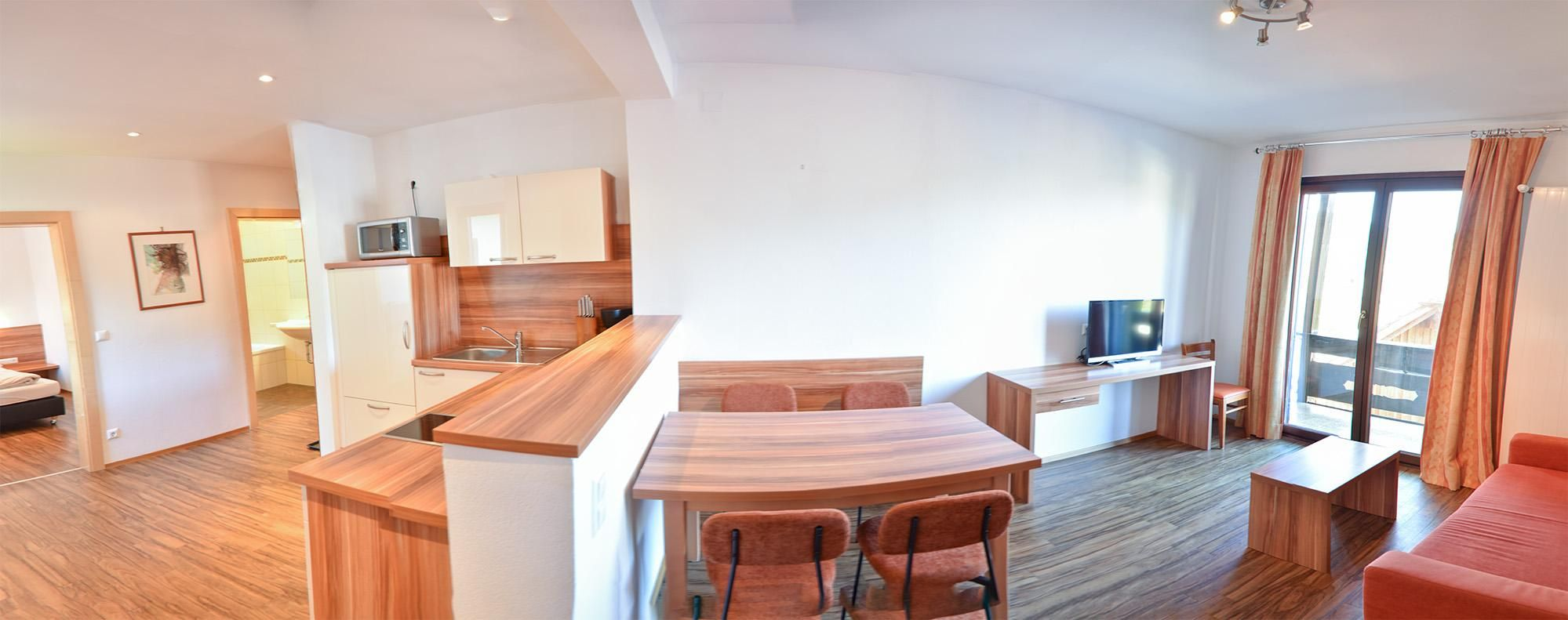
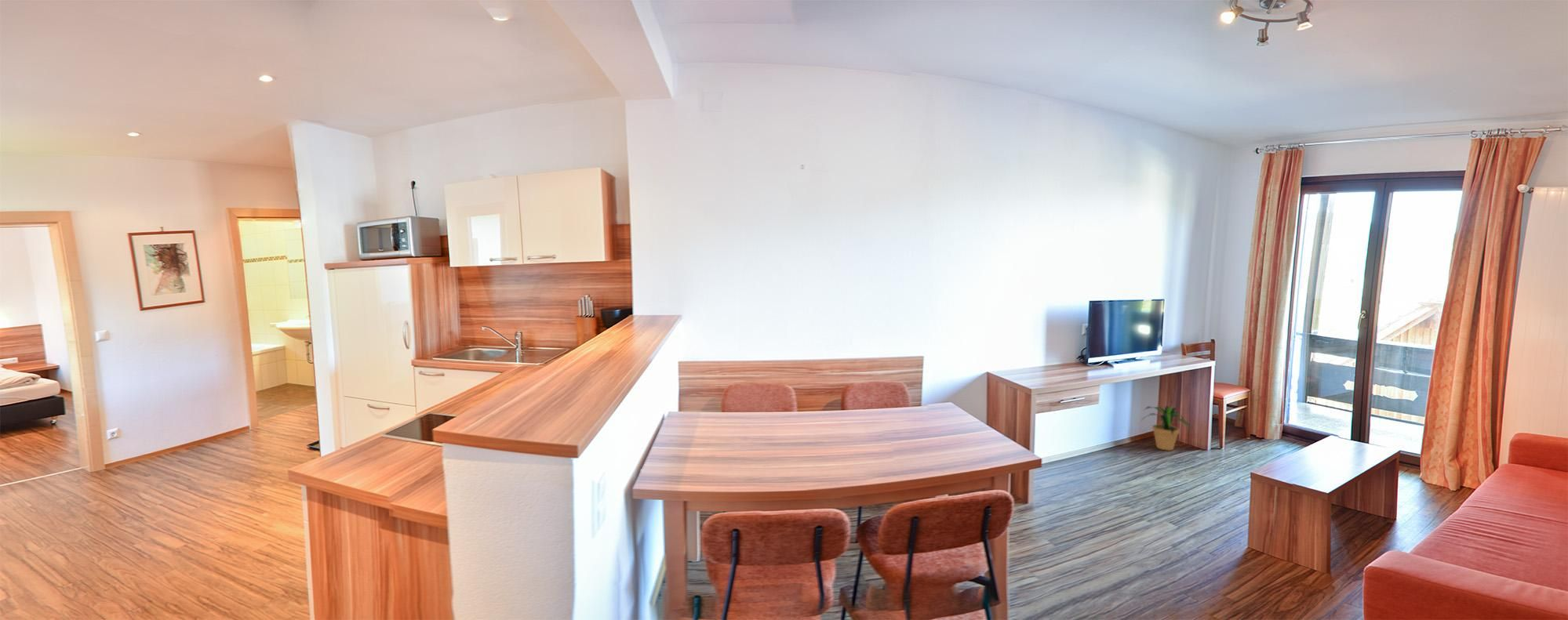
+ potted plant [1141,405,1191,451]
